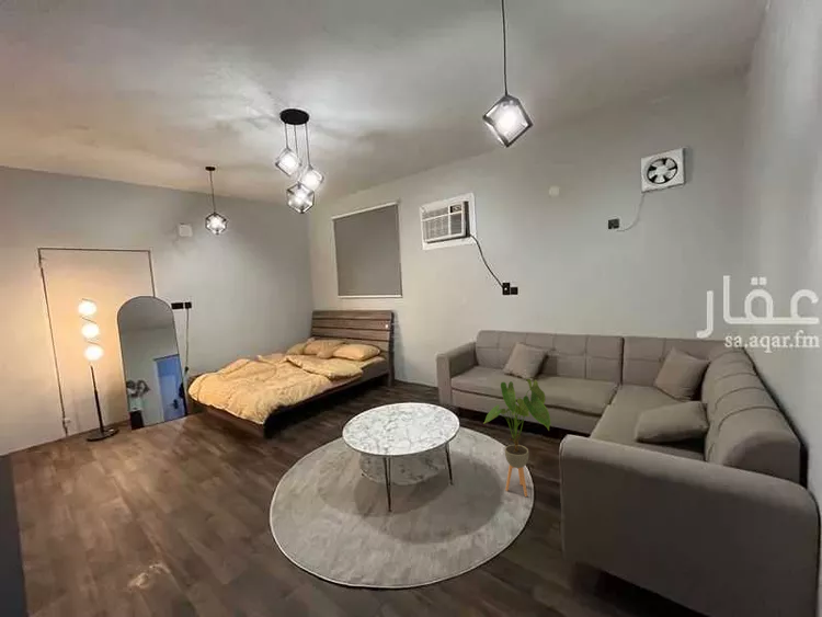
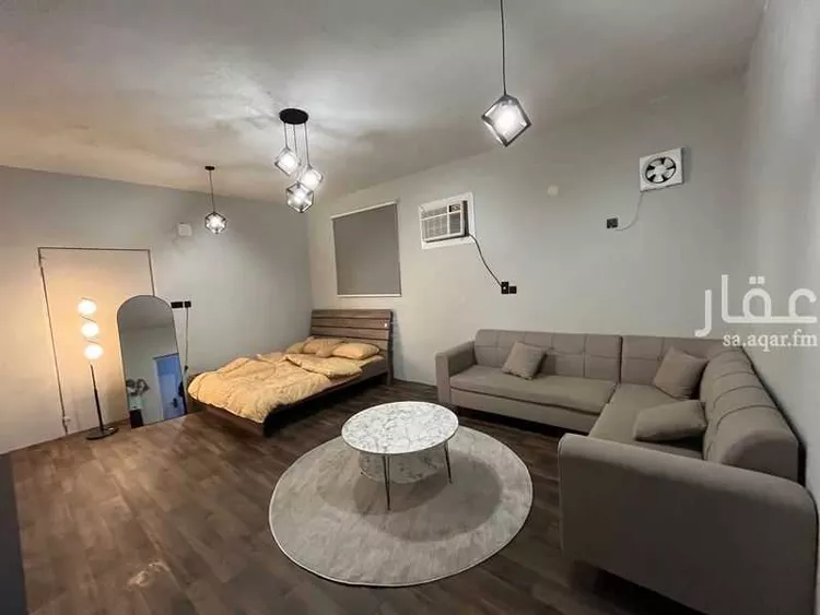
- house plant [482,378,553,498]
